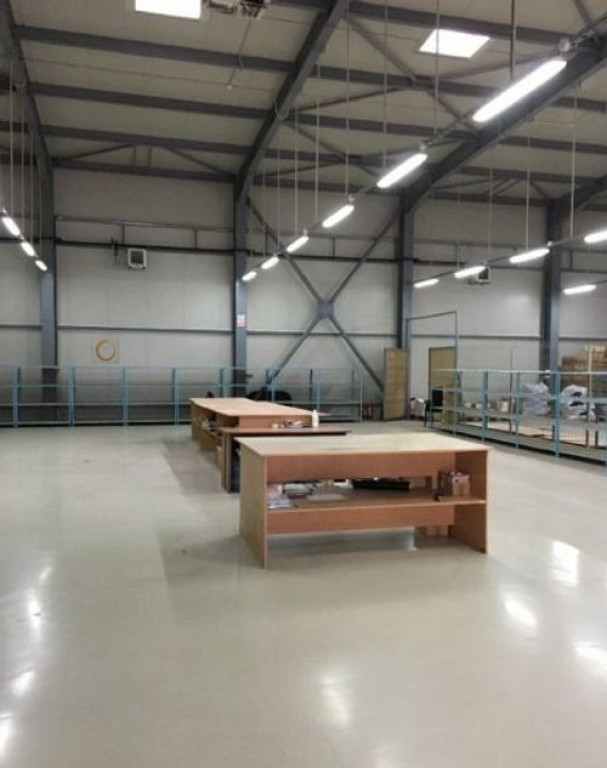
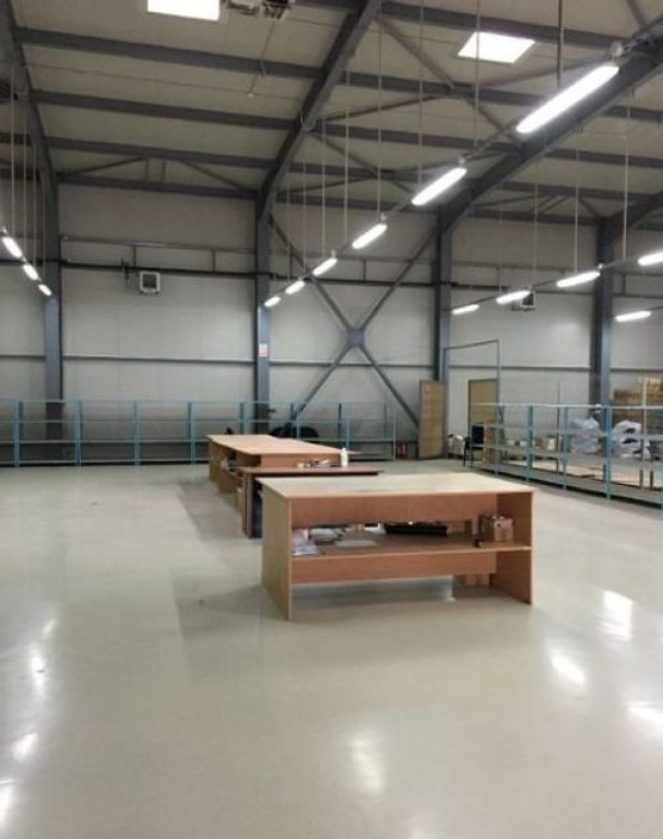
- wall art [90,336,120,365]
